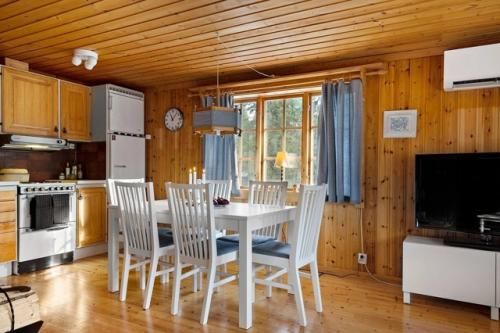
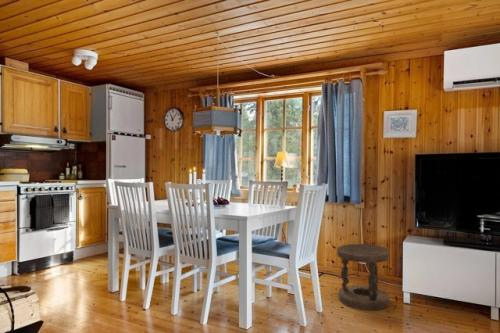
+ stool [336,243,391,311]
